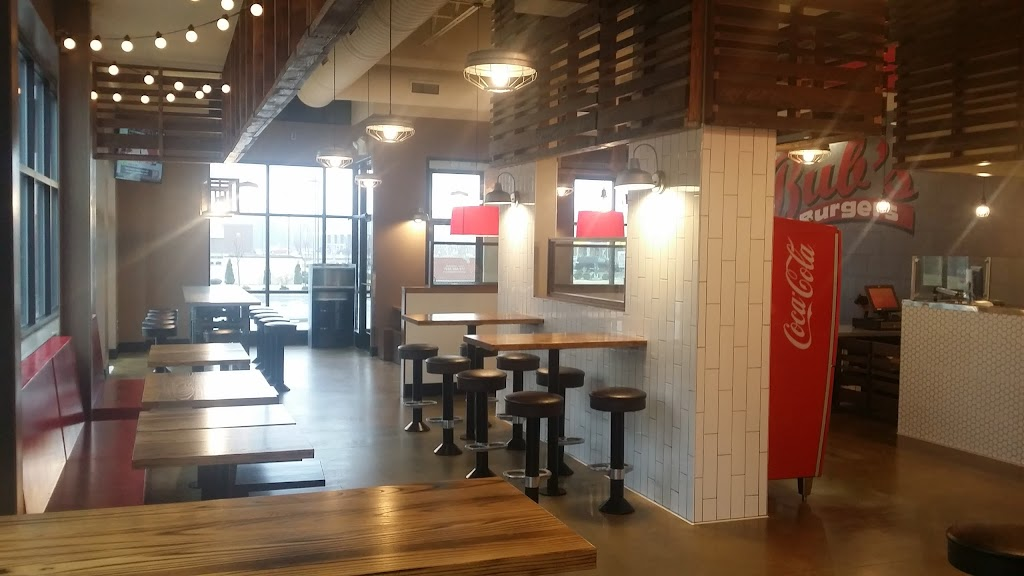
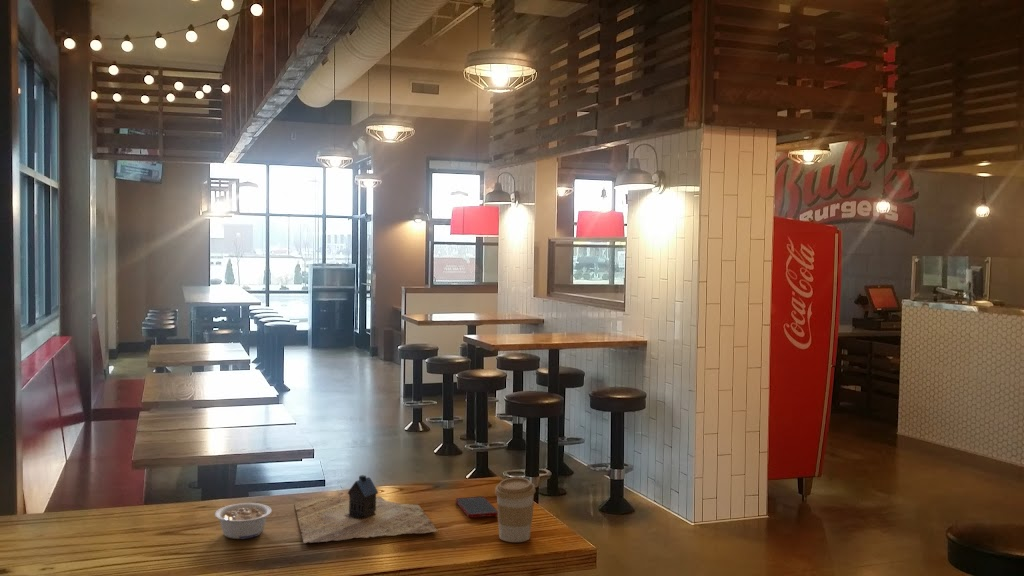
+ toy house [293,474,439,544]
+ legume [214,502,272,540]
+ cell phone [455,496,498,519]
+ coffee cup [494,476,537,543]
